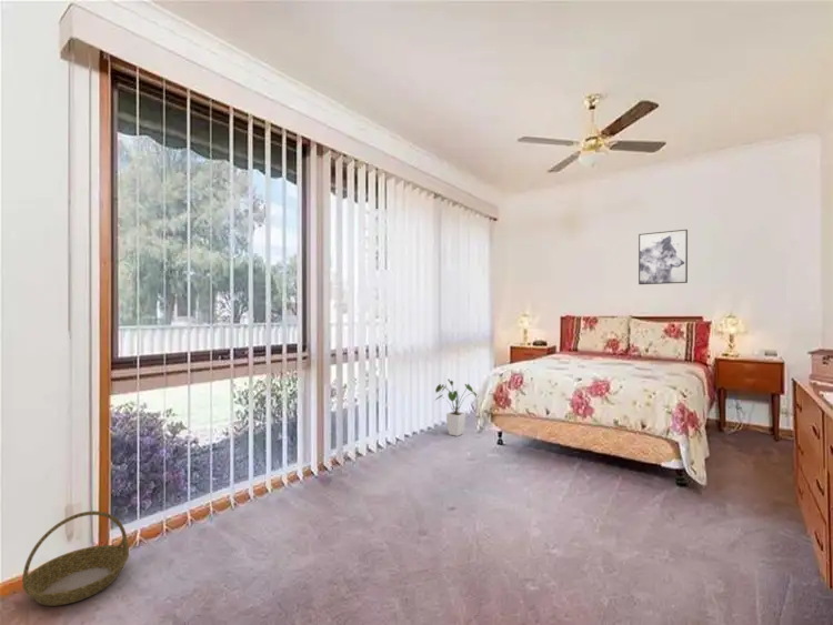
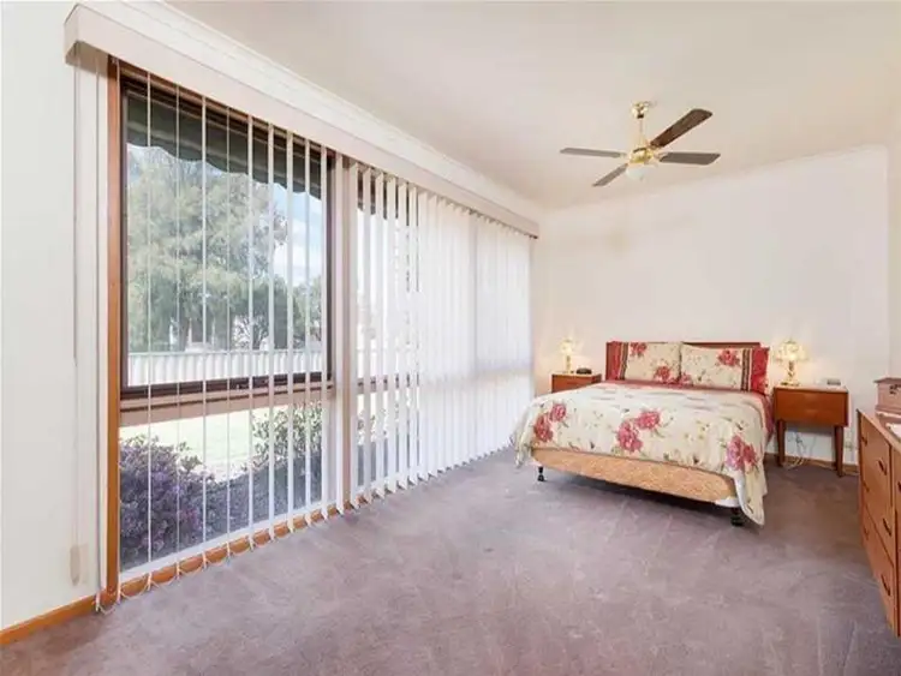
- wall art [638,229,689,285]
- basket [21,510,130,607]
- house plant [434,377,478,437]
